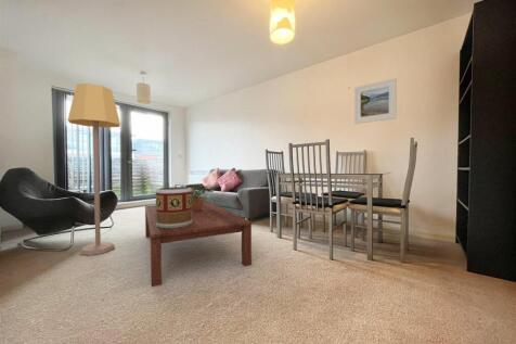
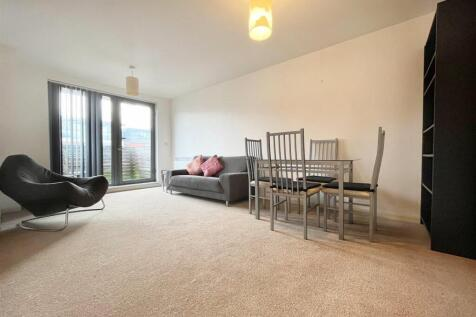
- decorative container [155,186,192,228]
- lamp [67,82,121,256]
- potted plant [191,183,217,211]
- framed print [353,77,398,125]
- coffee table [144,201,253,288]
